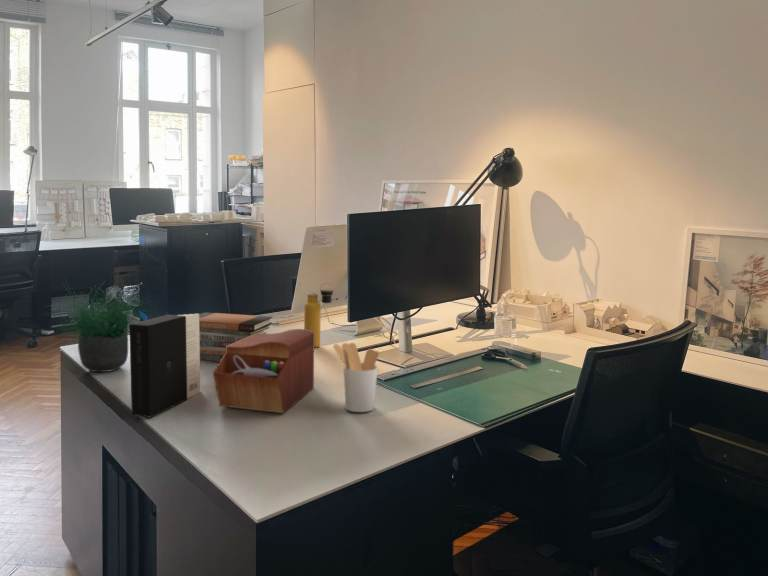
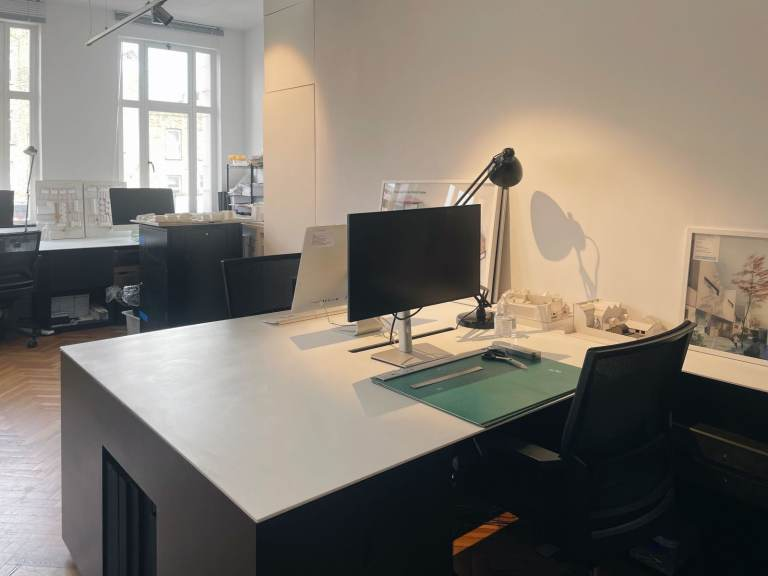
- book stack [199,311,274,363]
- potted plant [43,269,149,373]
- utensil holder [332,342,380,413]
- sewing box [212,328,315,414]
- book [128,313,201,418]
- water bottle [303,282,334,349]
